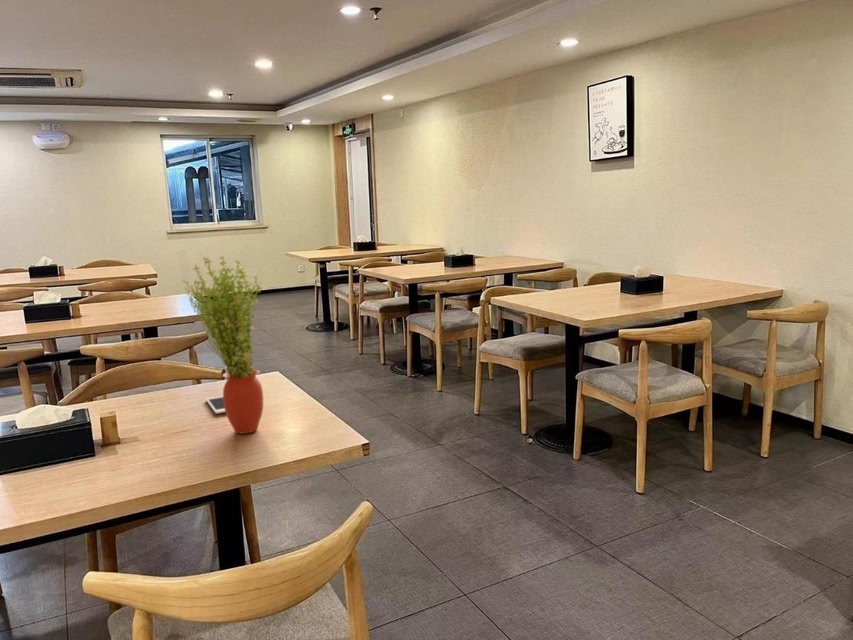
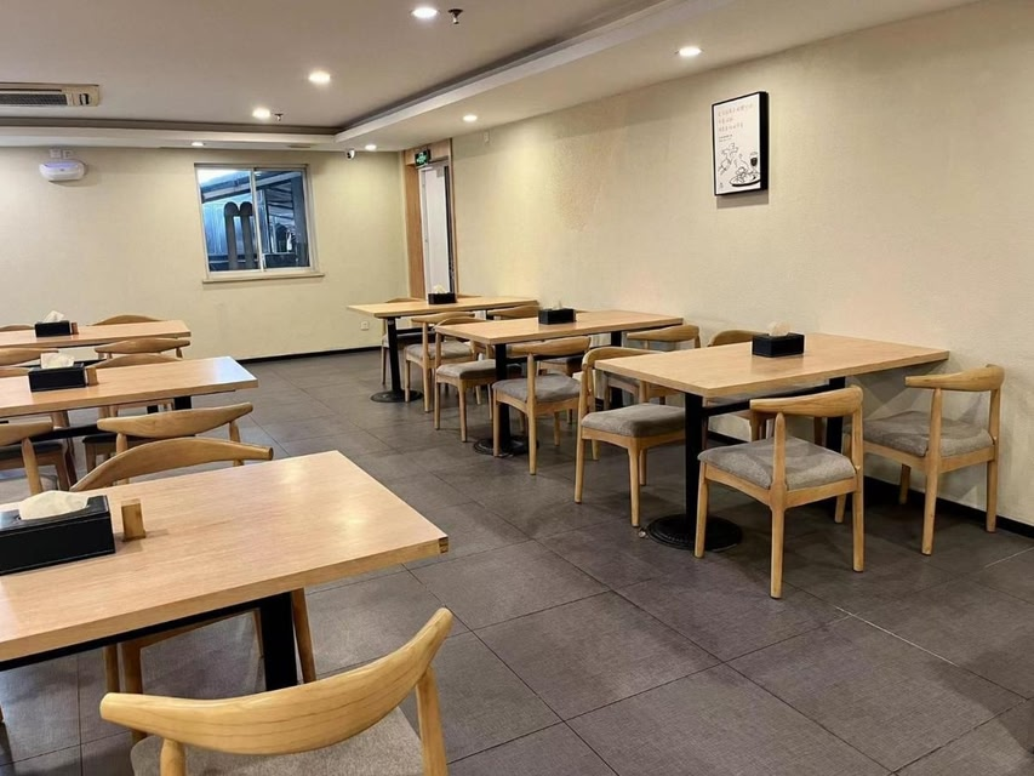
- cell phone [205,395,226,415]
- potted plant [181,255,264,435]
